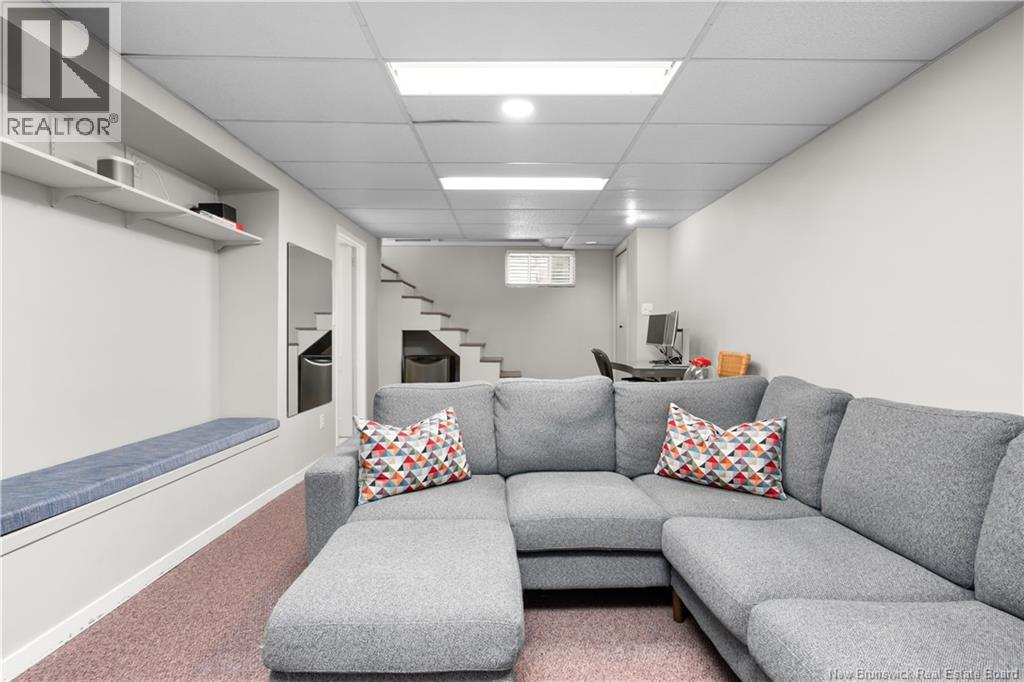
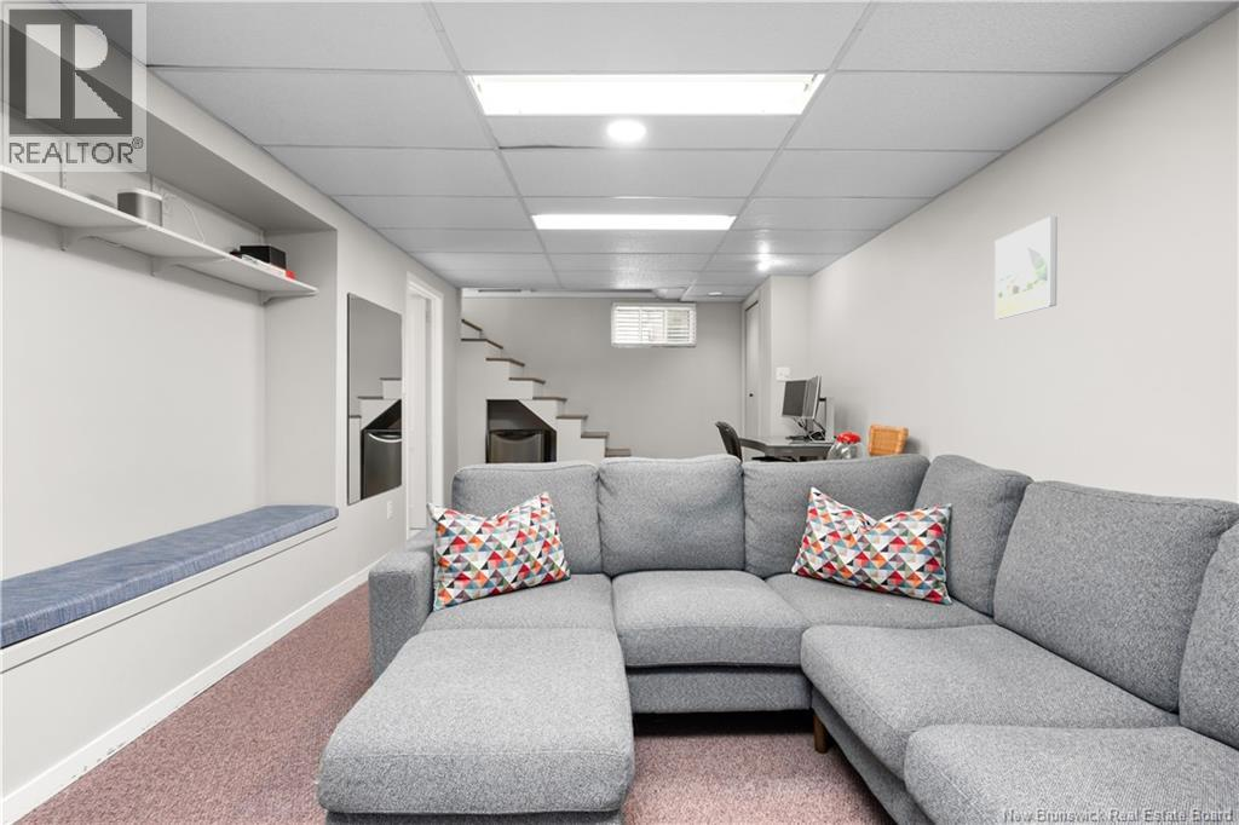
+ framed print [993,215,1059,319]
